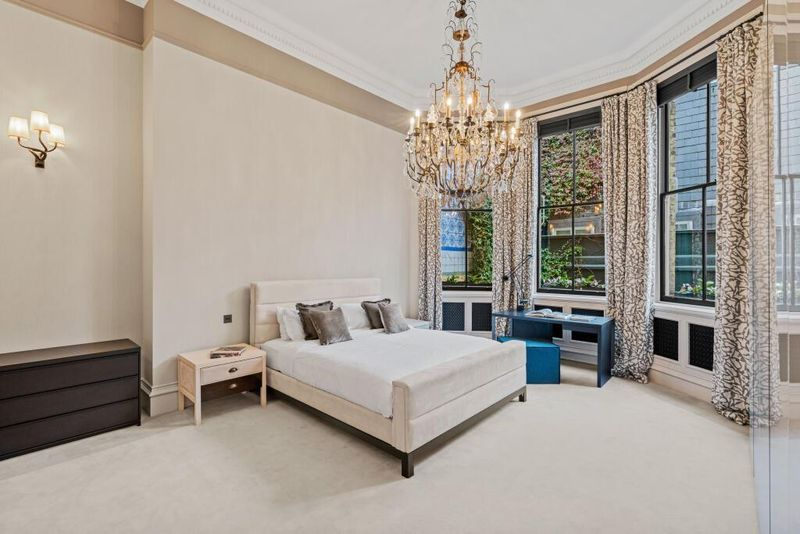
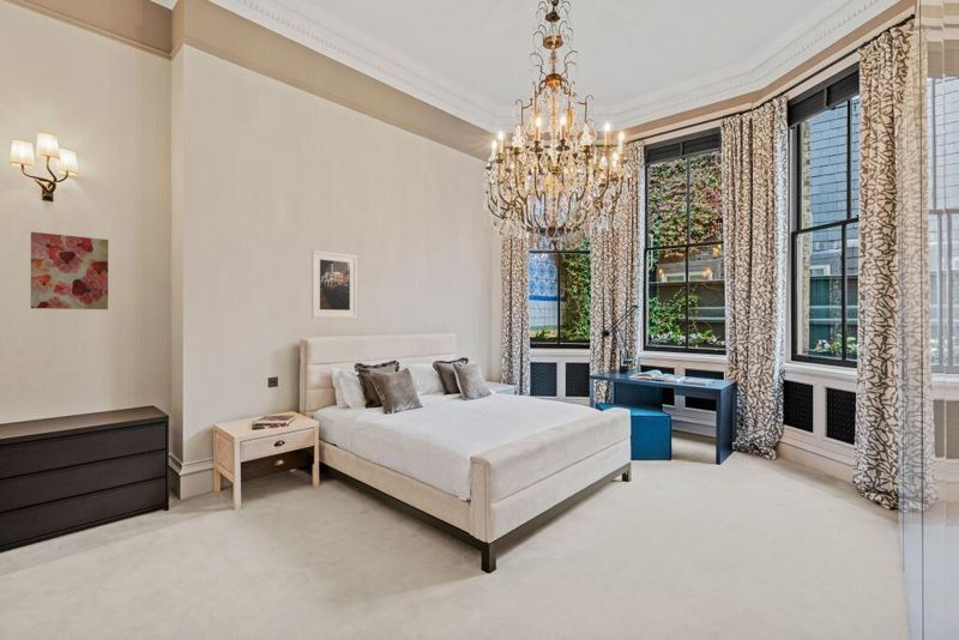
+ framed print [310,249,358,319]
+ wall art [30,231,109,310]
